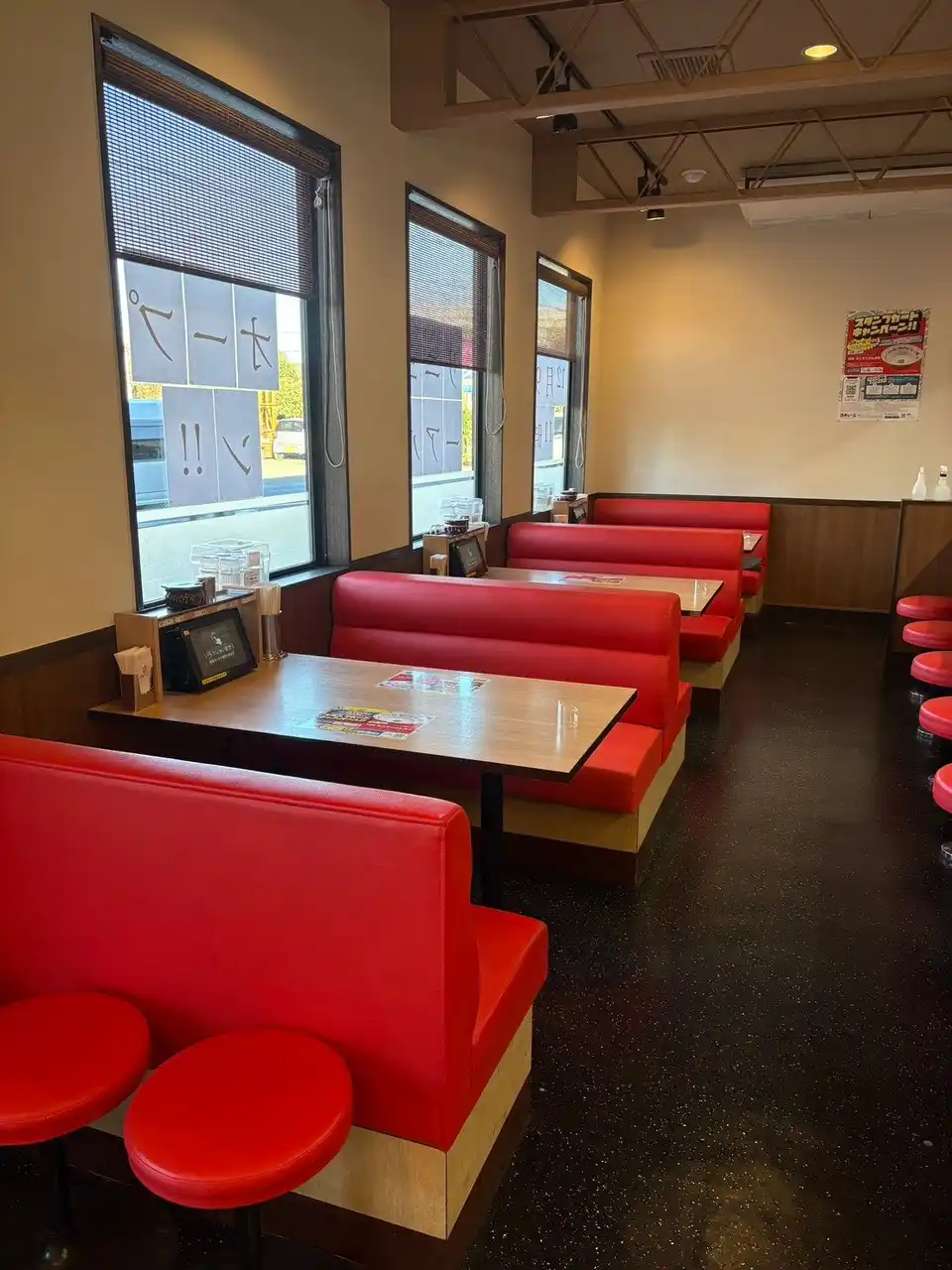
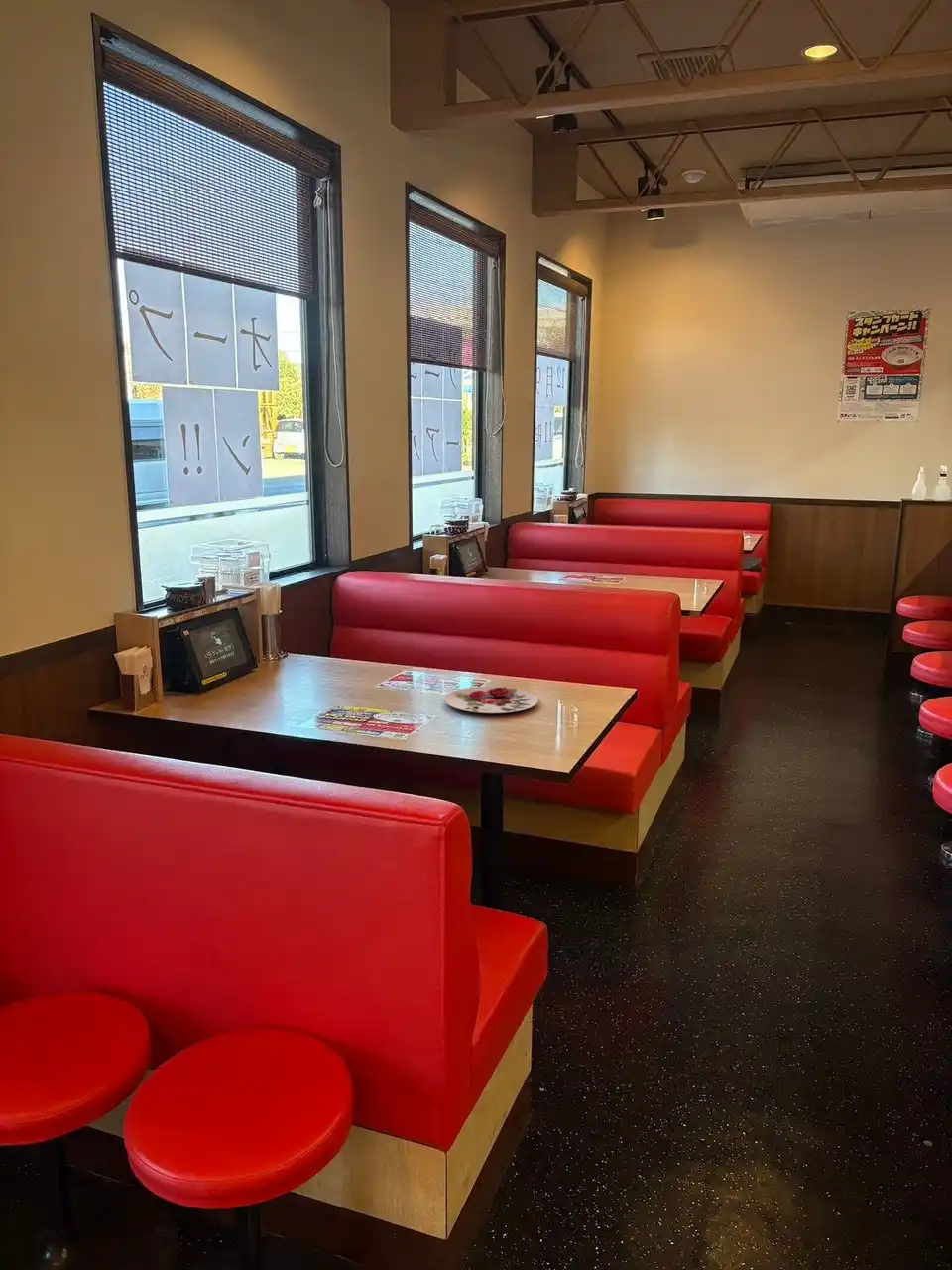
+ plate [443,686,539,714]
